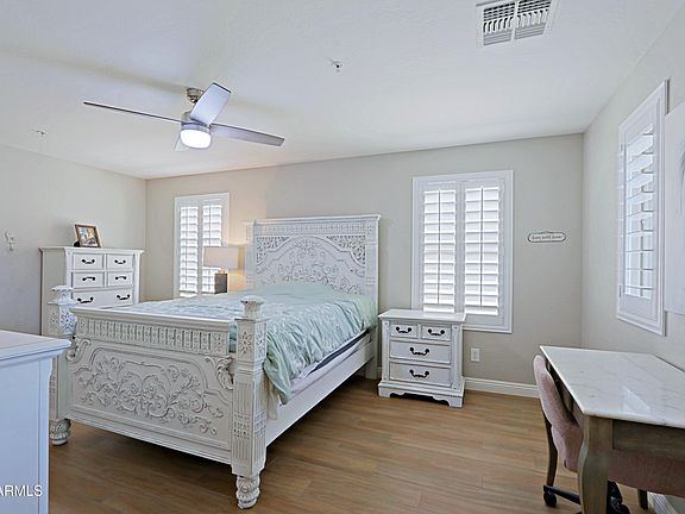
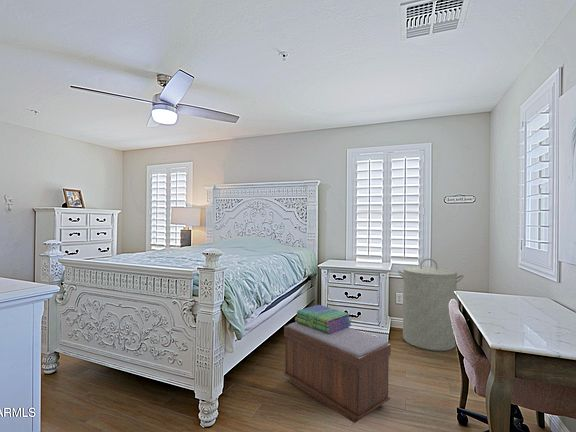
+ laundry hamper [396,257,465,352]
+ bench [283,322,392,424]
+ stack of books [294,304,353,334]
